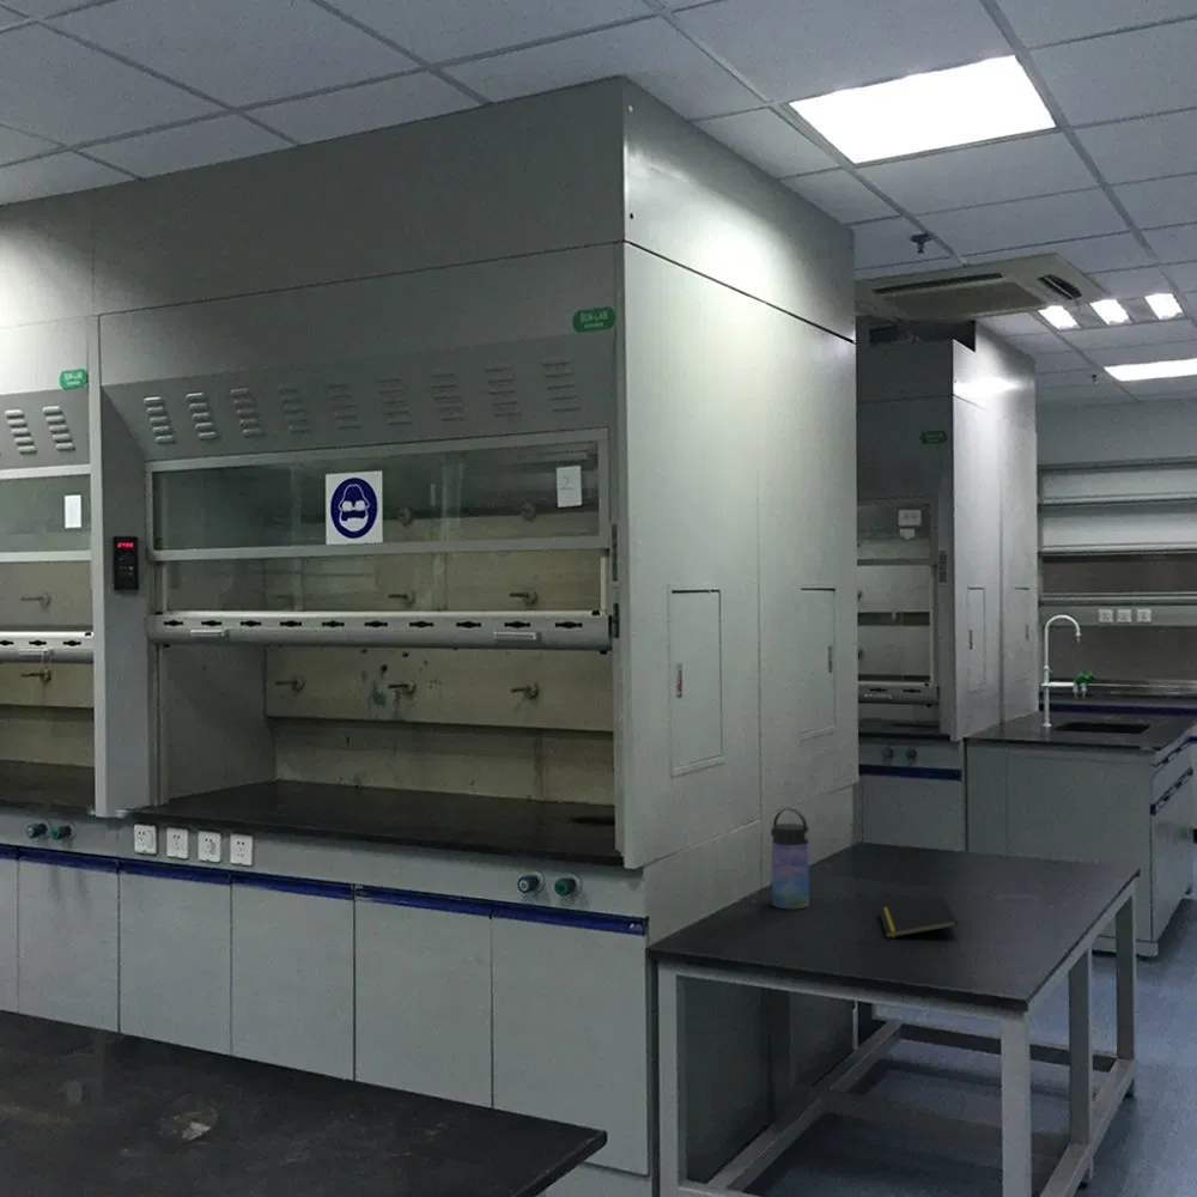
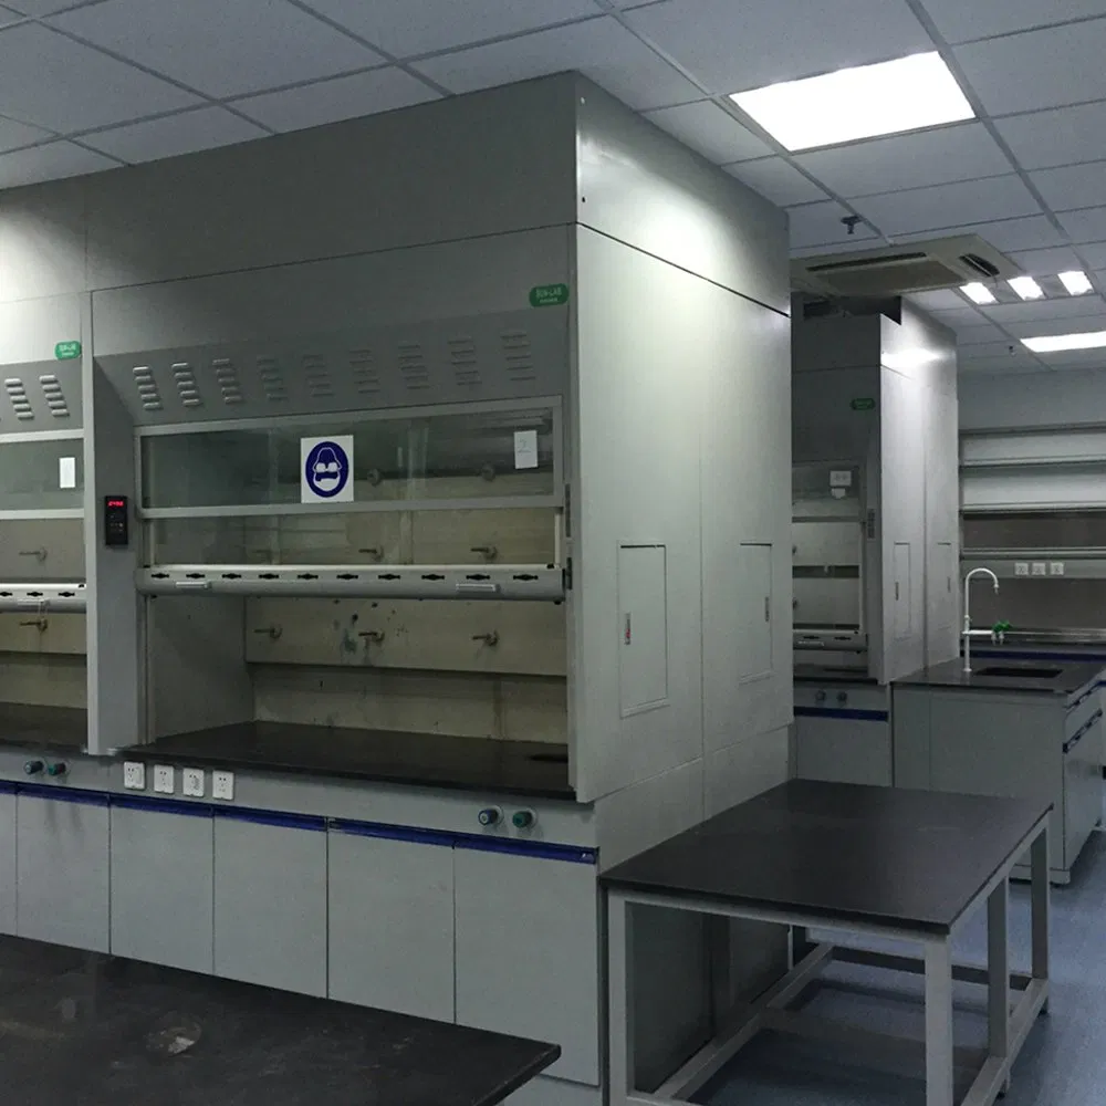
- water bottle [770,807,810,910]
- notepad [877,897,959,940]
